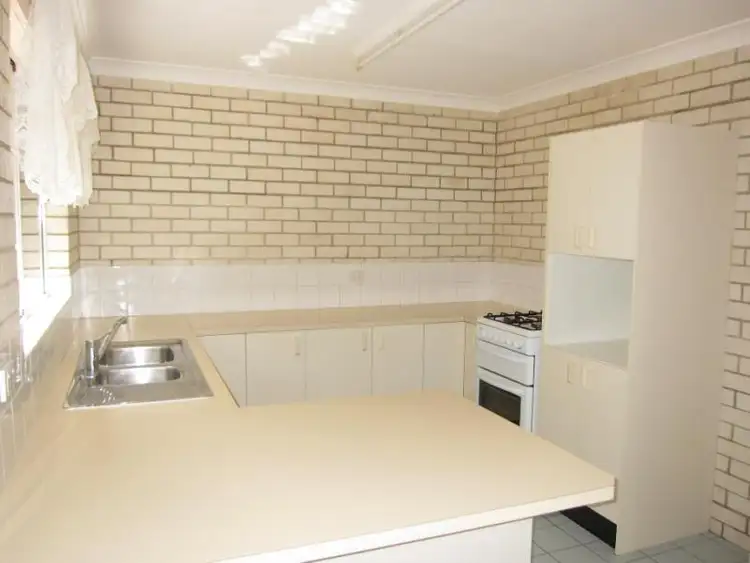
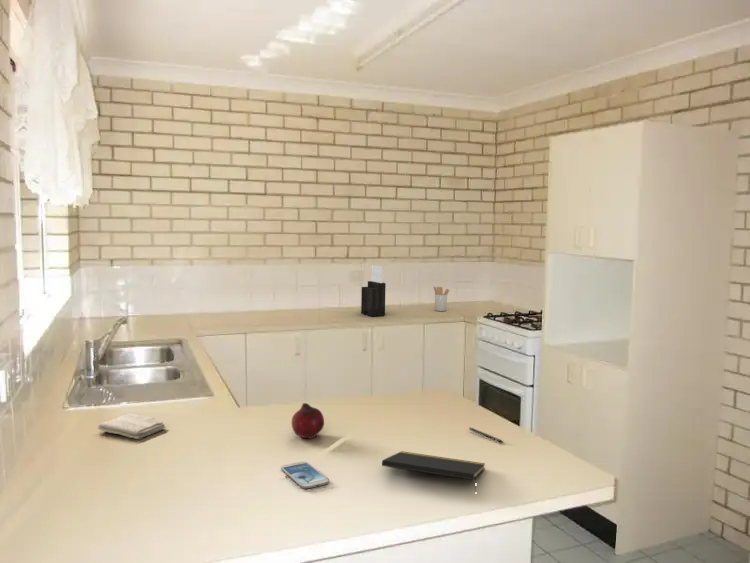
+ washcloth [97,413,167,440]
+ notepad [381,450,486,491]
+ knife block [360,264,387,317]
+ fruit [291,402,325,440]
+ smartphone [280,461,330,489]
+ utensil holder [432,286,450,312]
+ pen [468,426,505,444]
